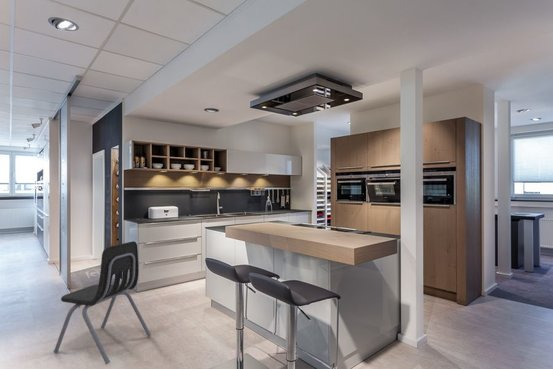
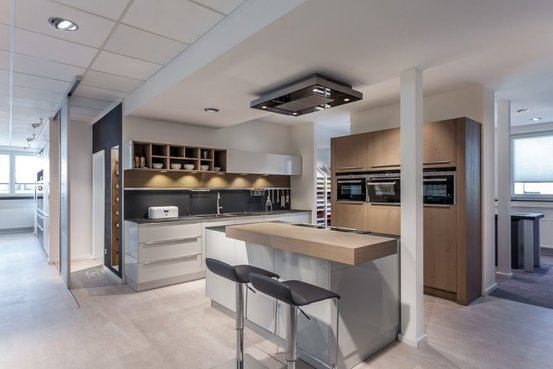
- dining chair [53,240,152,365]
